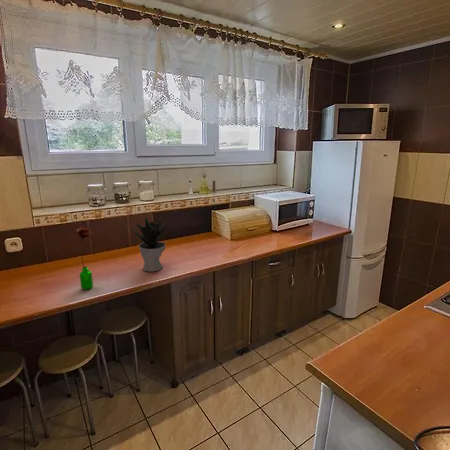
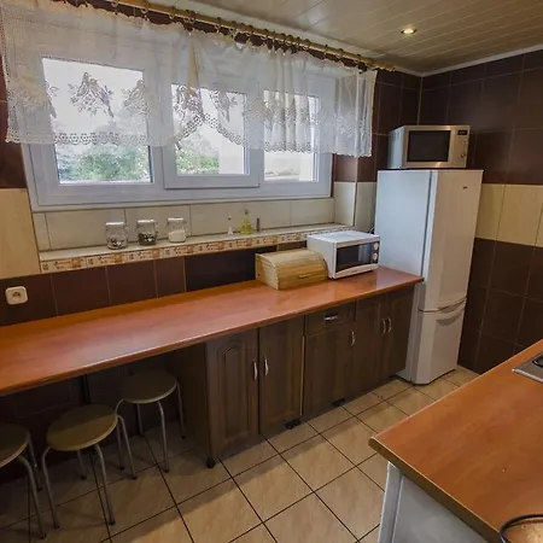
- flower [70,226,96,291]
- potted plant [128,213,168,272]
